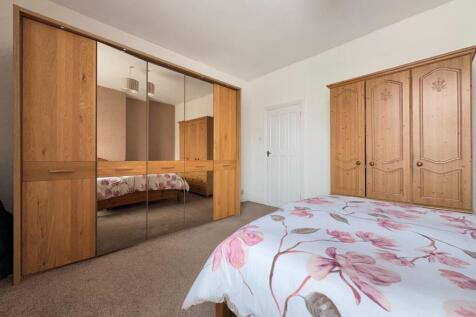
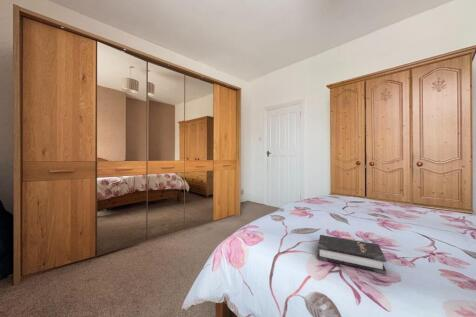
+ hardback book [317,234,388,275]
